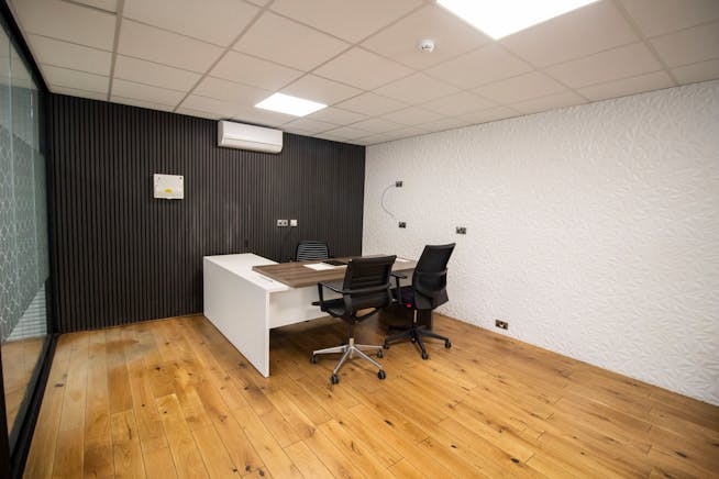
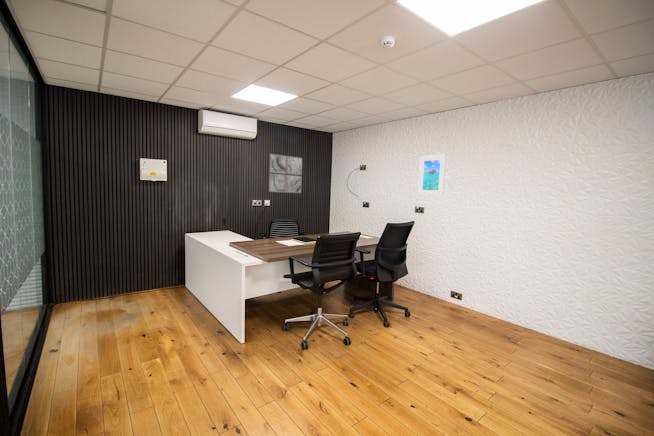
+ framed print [417,153,447,196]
+ wall art [268,153,303,194]
